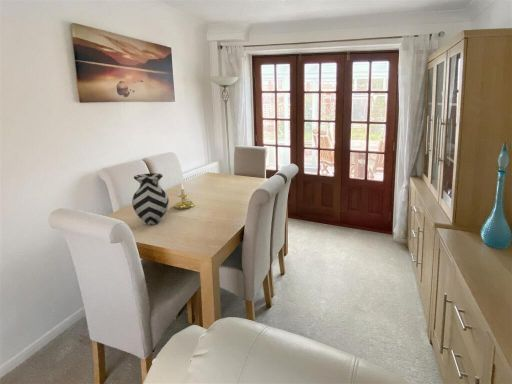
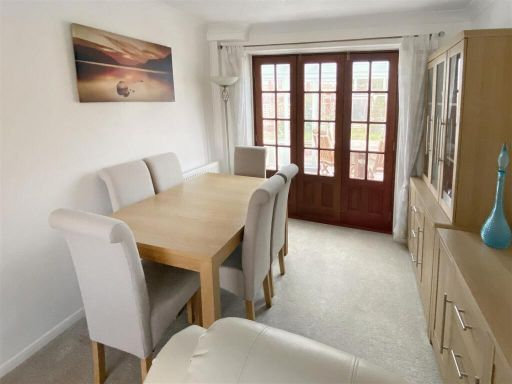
- vase [131,172,170,226]
- candle holder [172,182,195,210]
